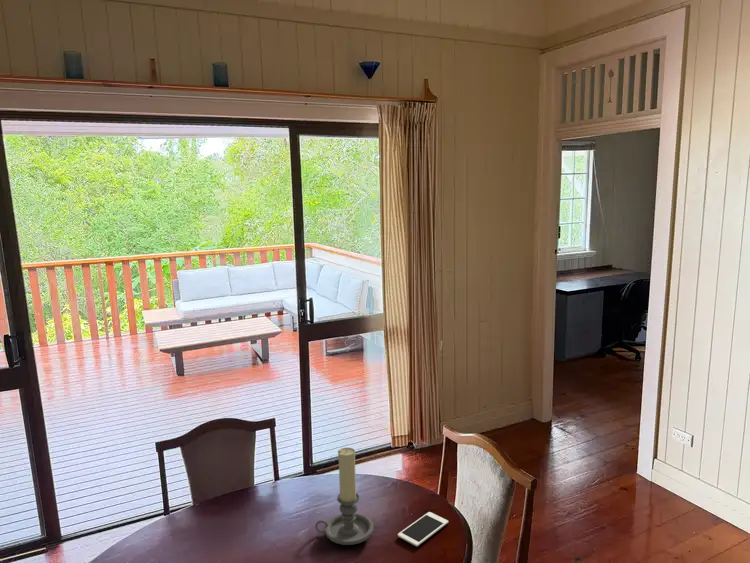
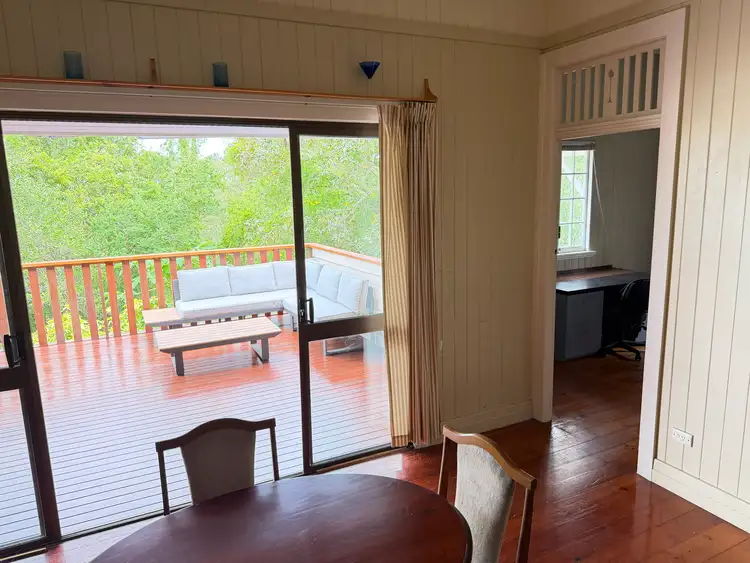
- cell phone [397,511,449,547]
- candle holder [314,447,374,546]
